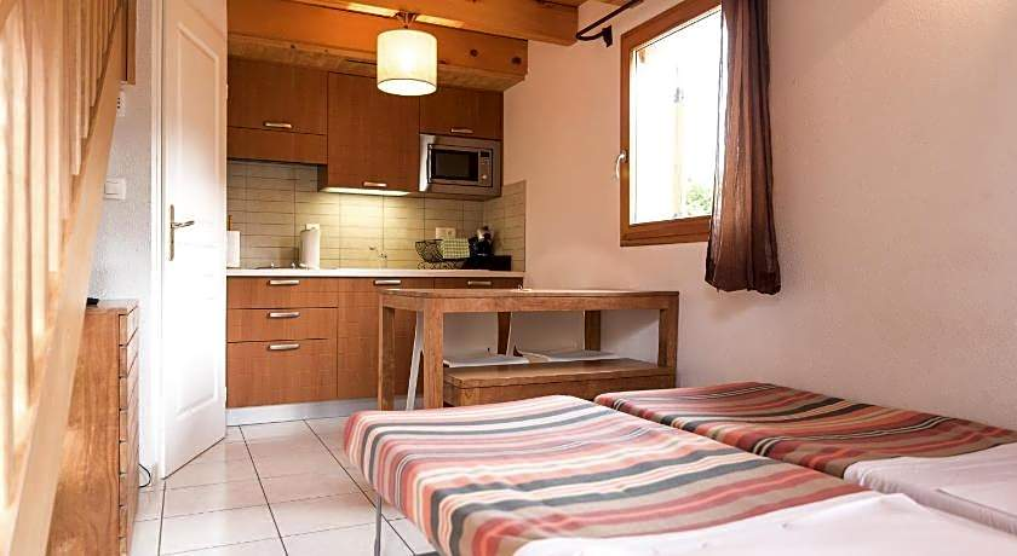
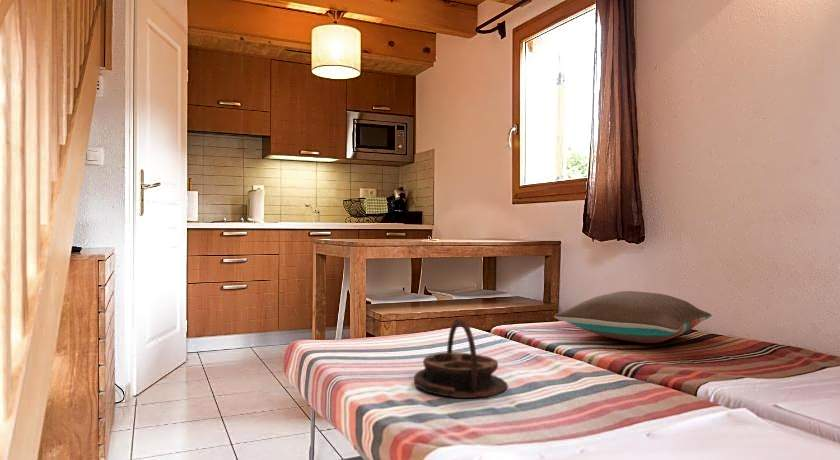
+ pillow [553,290,712,344]
+ serving tray [413,316,509,399]
